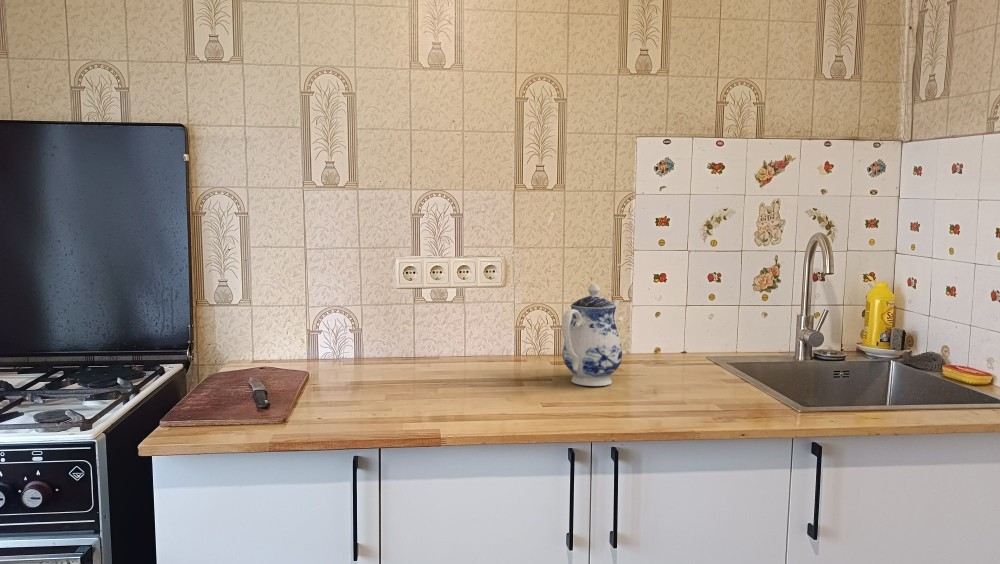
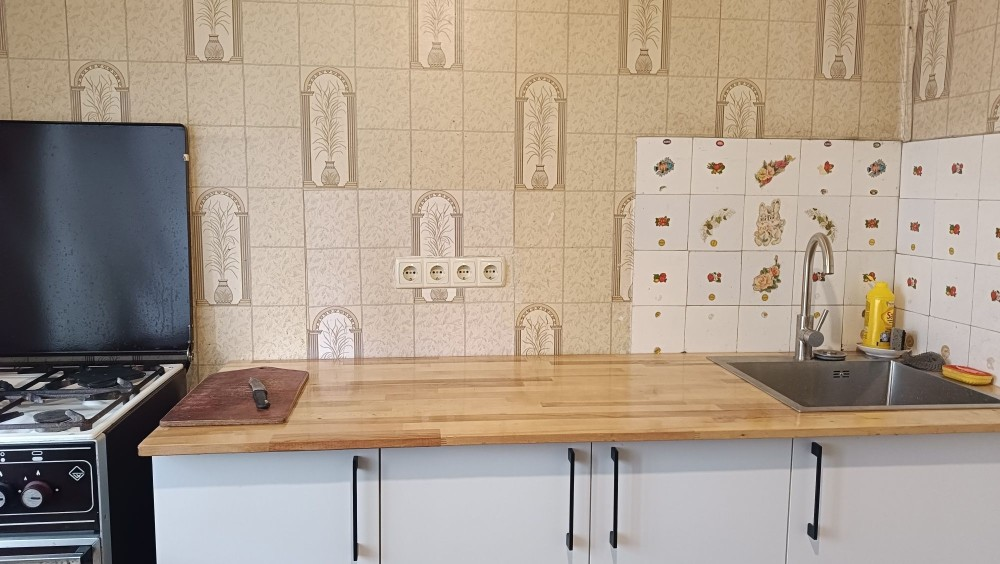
- teapot [561,283,623,387]
